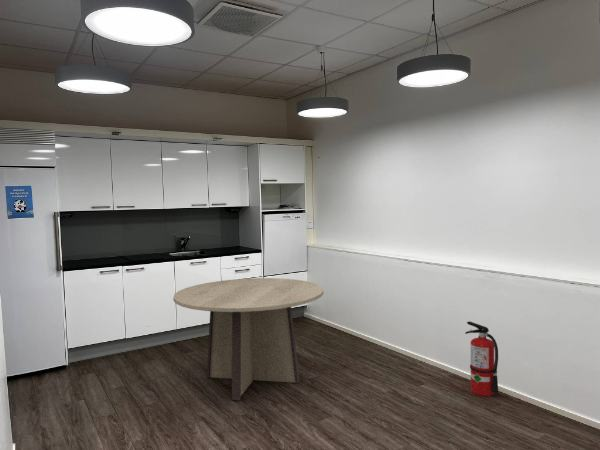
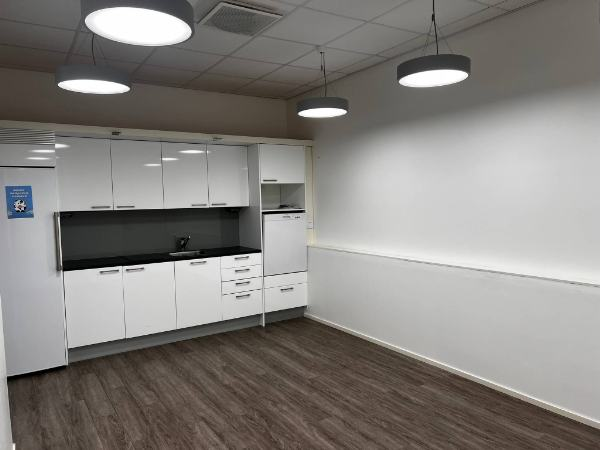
- dining table [172,277,325,402]
- fire extinguisher [464,320,499,397]
